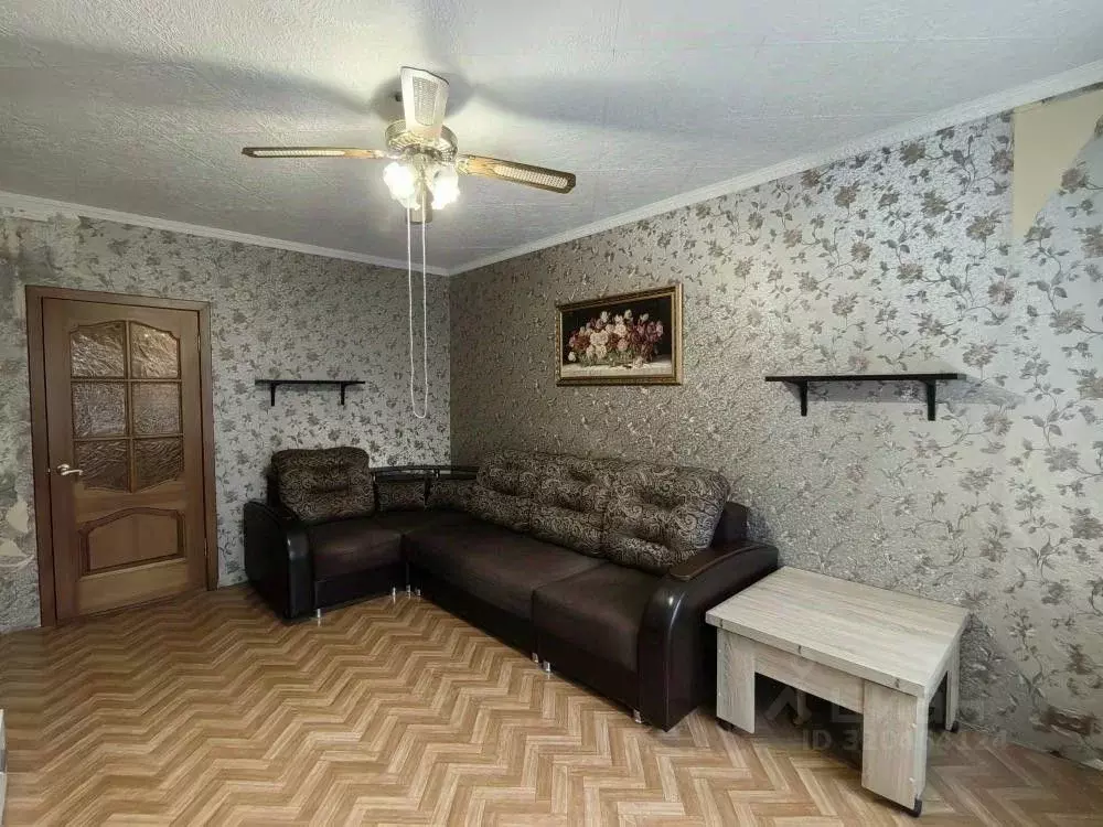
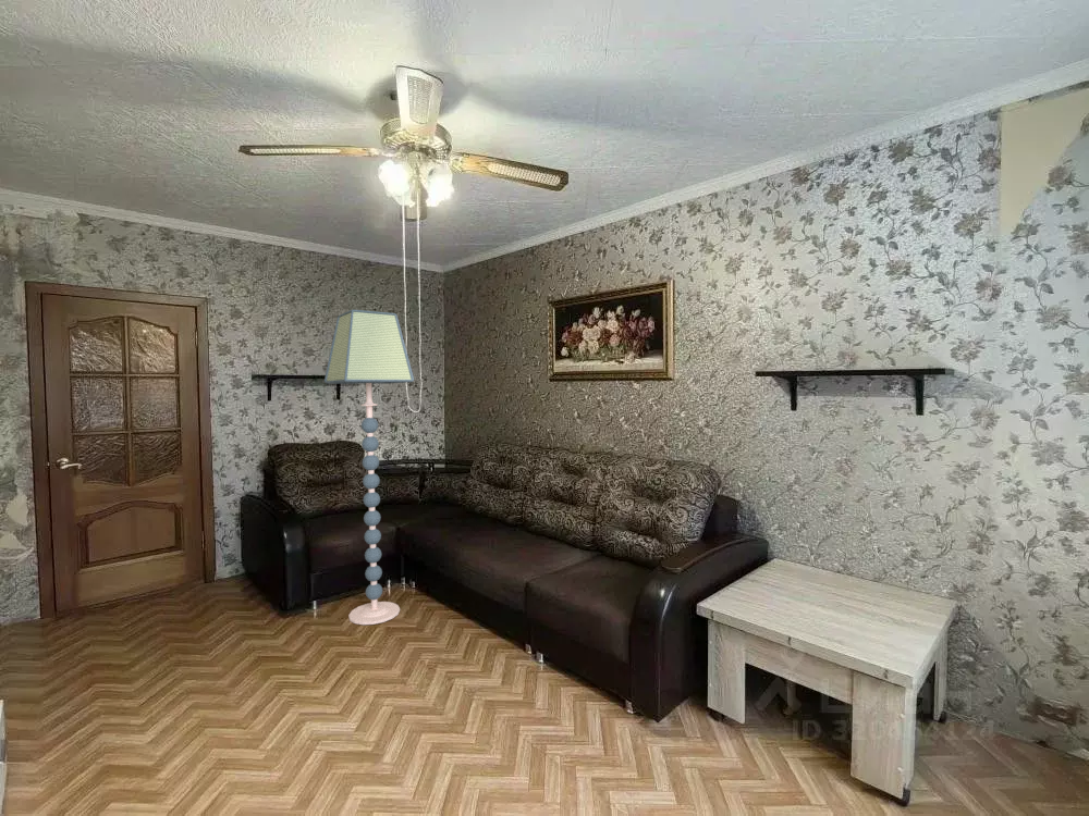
+ floor lamp [323,309,415,626]
